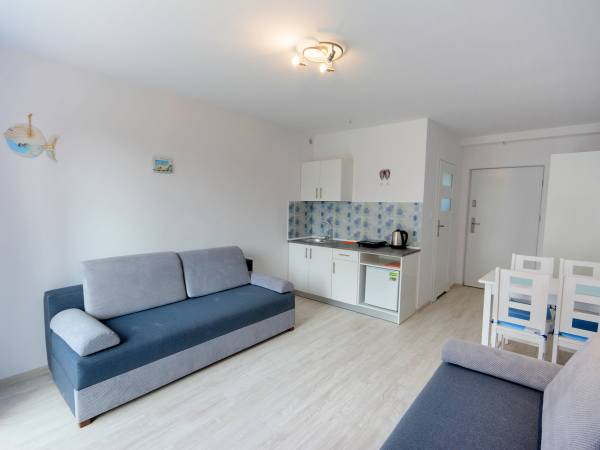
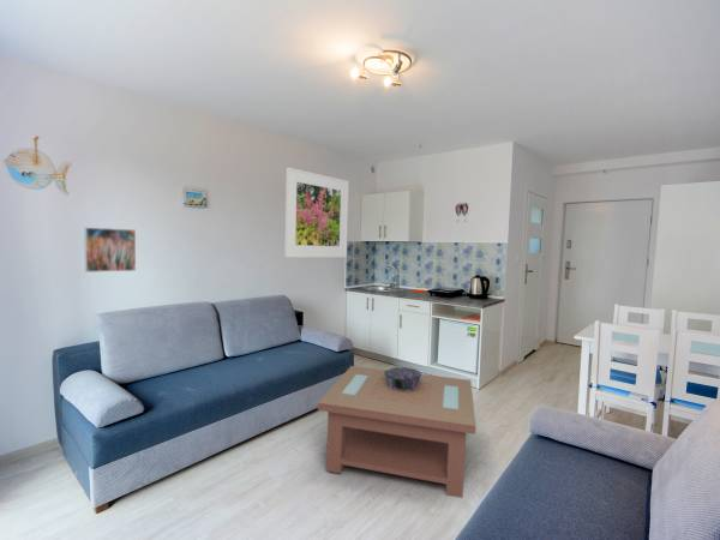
+ coffee table [317,365,476,499]
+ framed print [83,226,137,274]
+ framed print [283,166,350,258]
+ decorative bowl [384,366,424,391]
